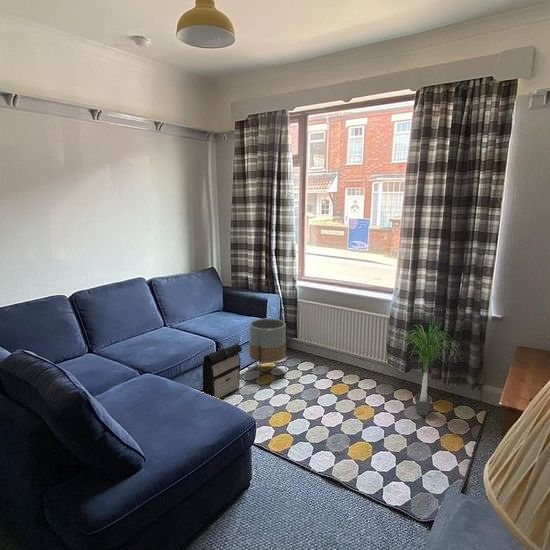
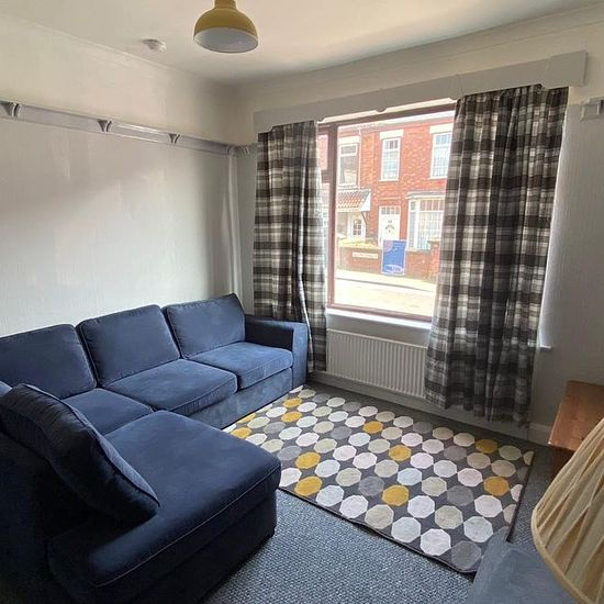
- planter [248,318,288,382]
- backpack [202,342,243,399]
- potted plant [395,316,463,416]
